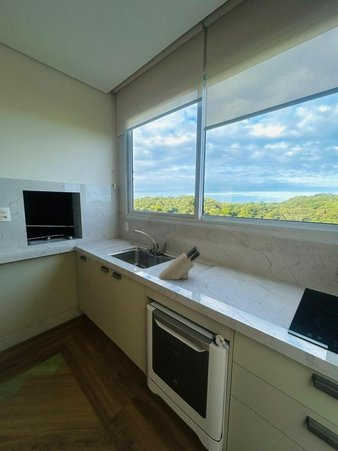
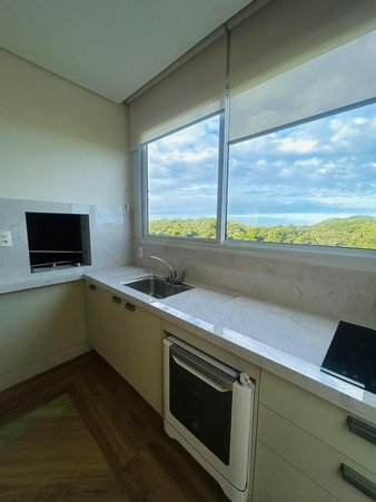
- knife block [159,245,201,280]
